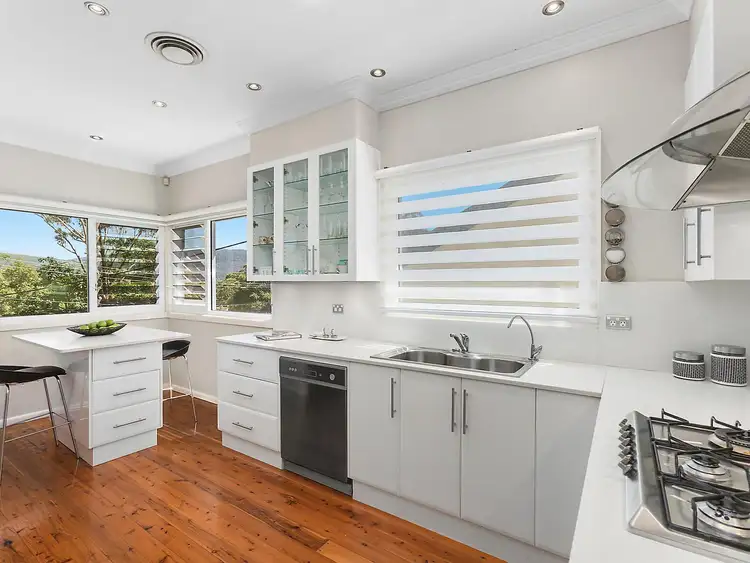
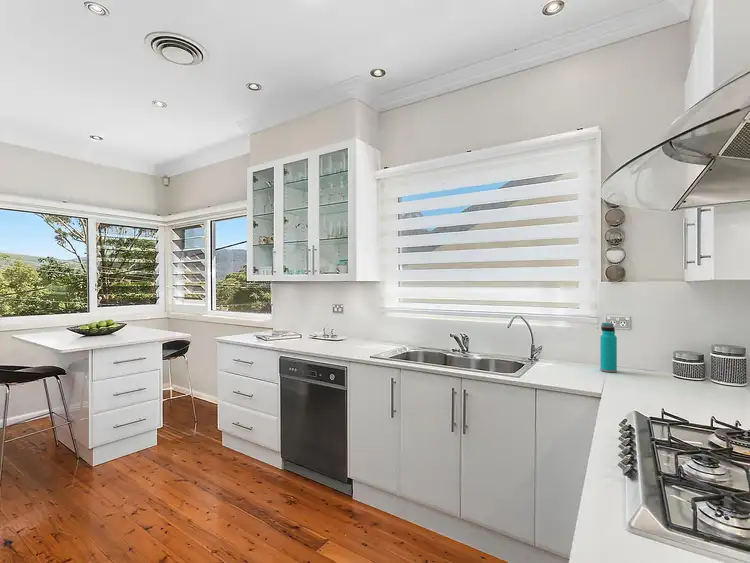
+ water bottle [599,322,618,373]
